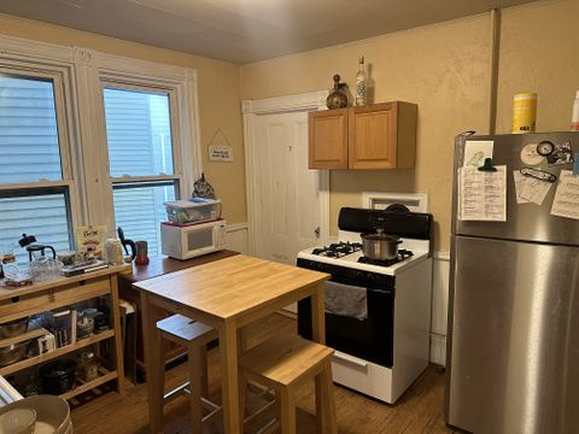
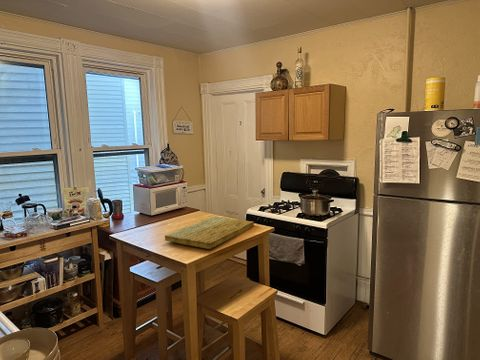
+ cutting board [164,215,255,250]
